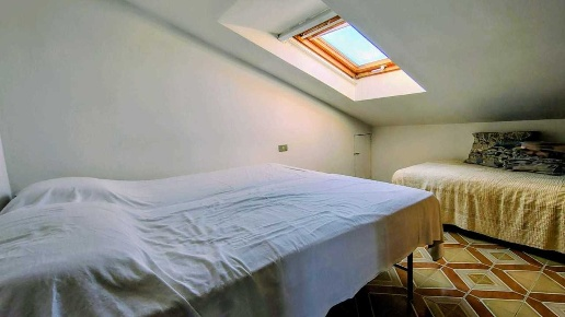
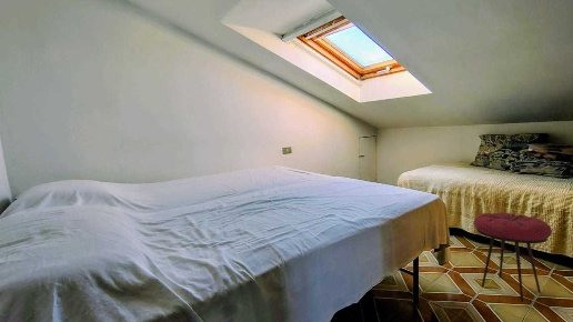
+ stool [473,211,553,303]
